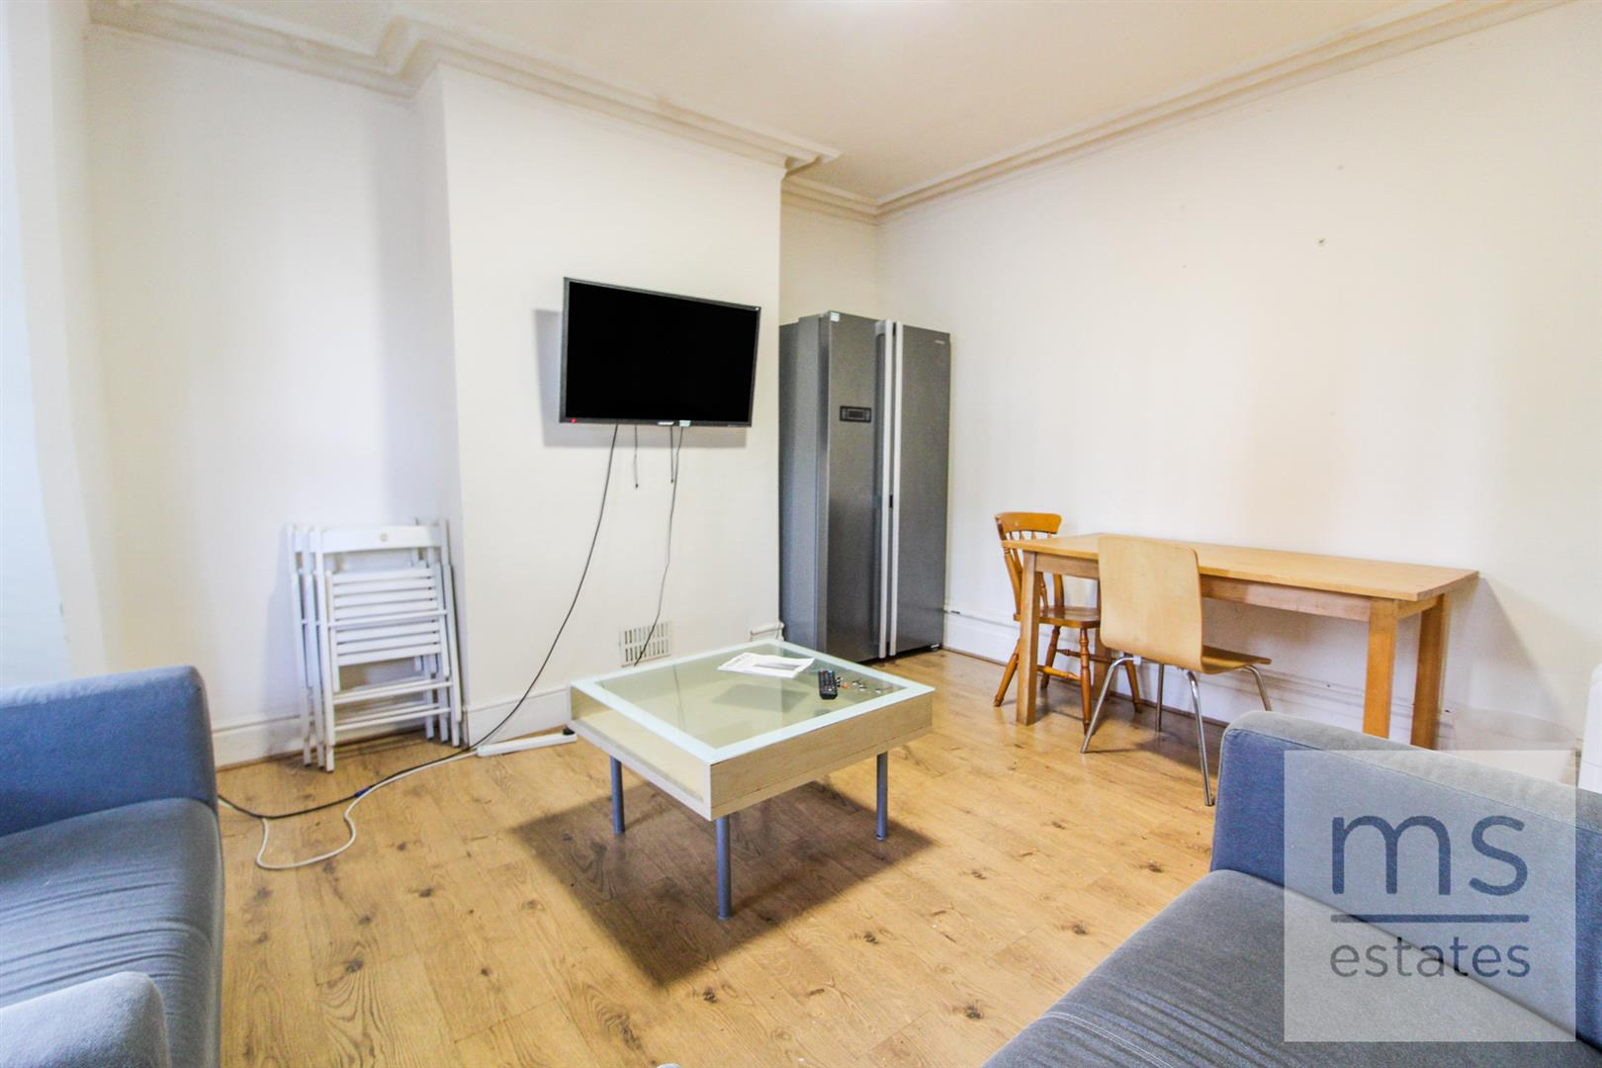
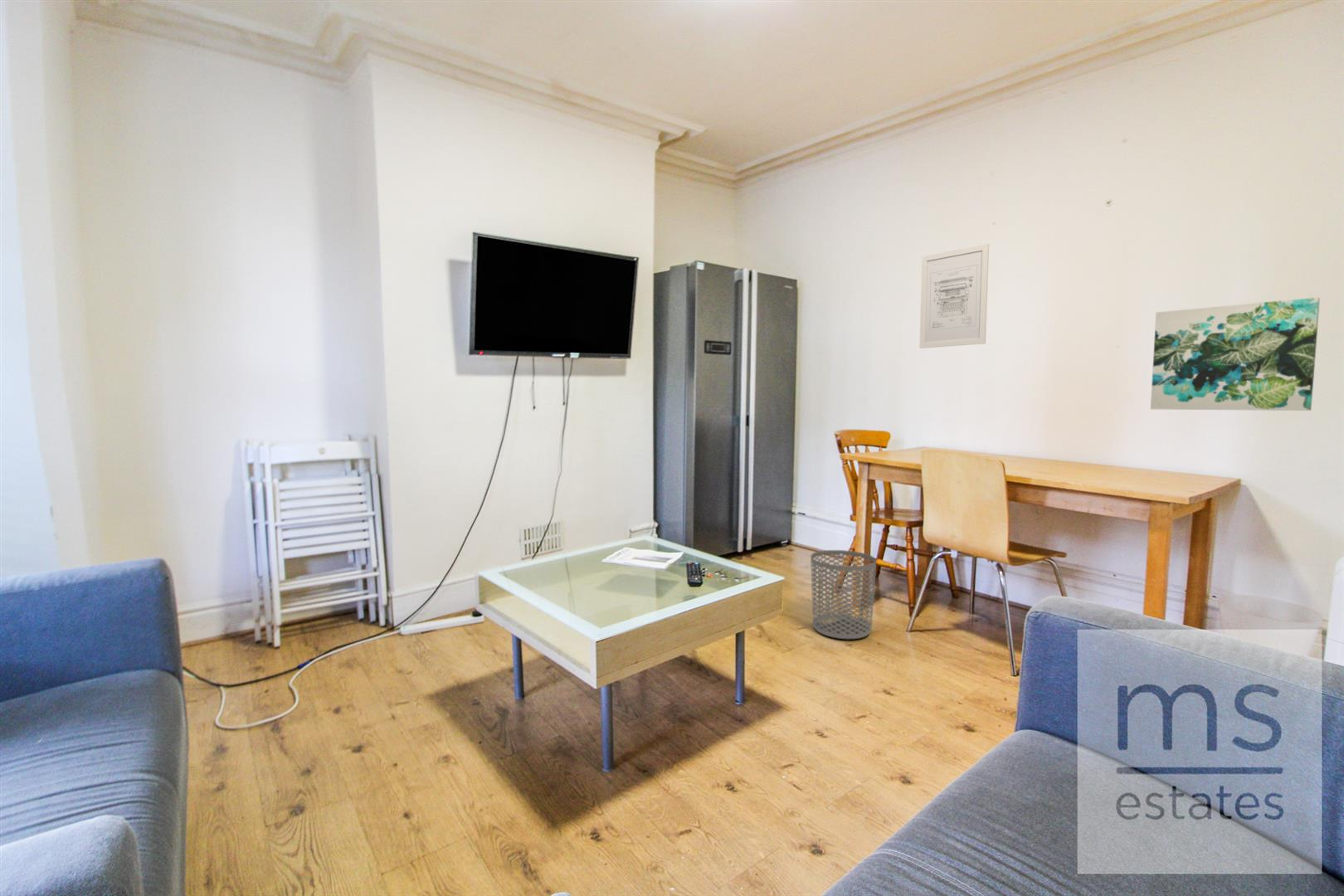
+ waste bin [810,549,877,640]
+ wall art [918,243,990,349]
+ wall art [1150,296,1321,411]
